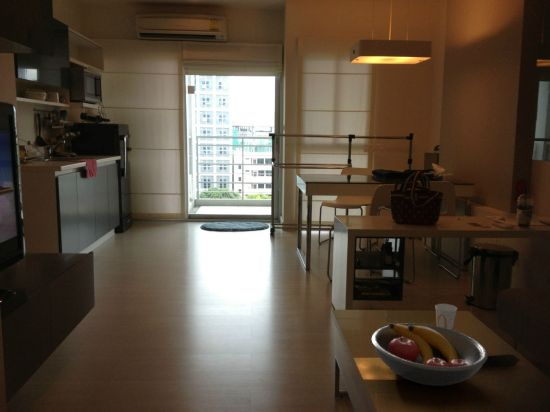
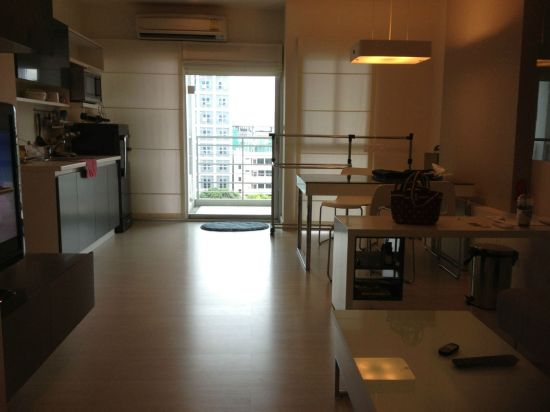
- cup [434,303,458,330]
- fruit bowl [370,322,489,387]
